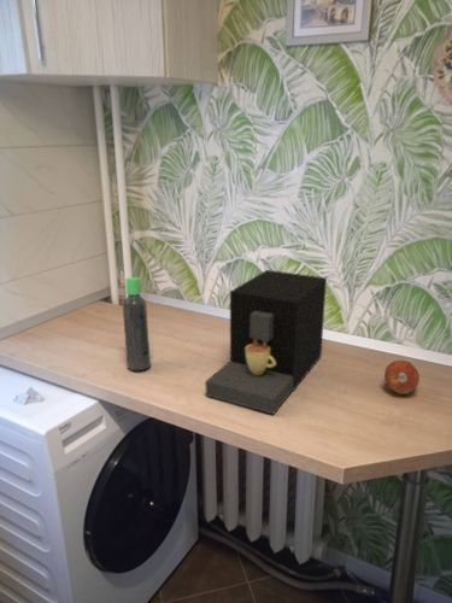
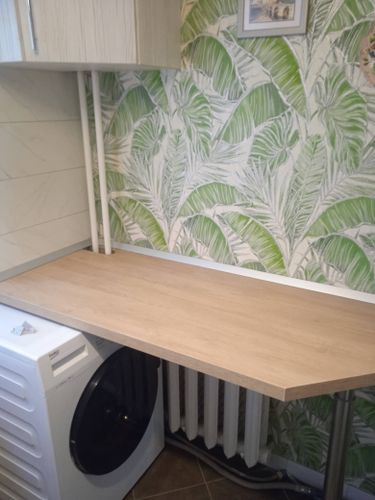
- coffee maker [204,269,328,415]
- fruit [383,359,421,396]
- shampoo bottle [122,276,152,371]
